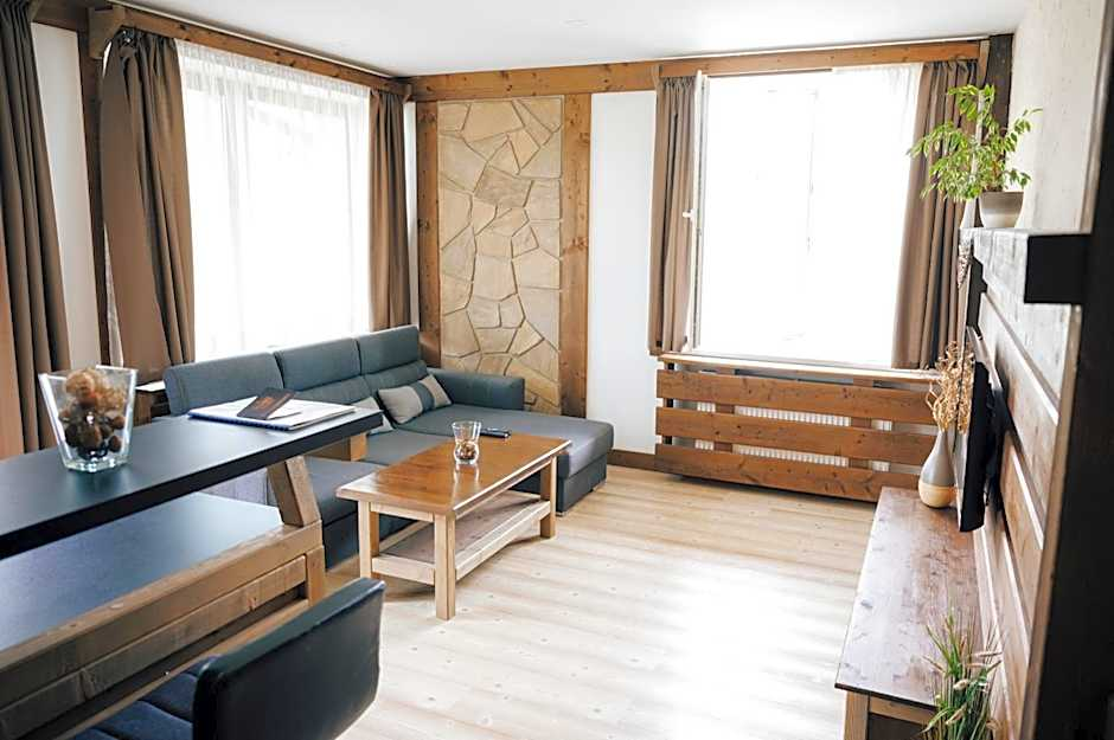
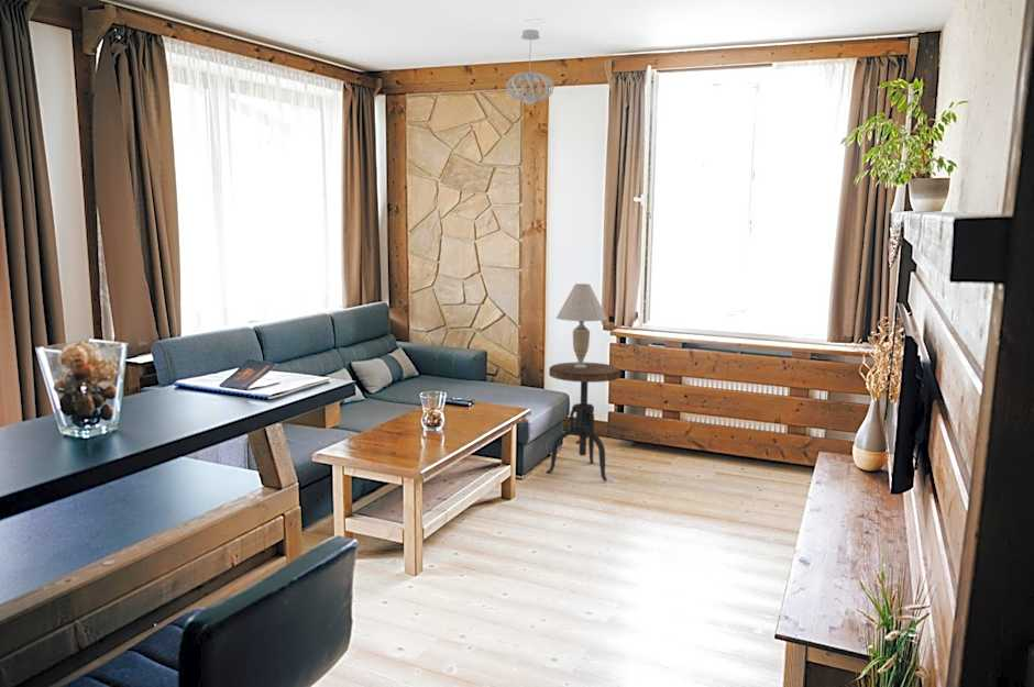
+ table lamp [556,282,608,368]
+ pendant light [505,29,554,107]
+ side table [546,362,622,483]
